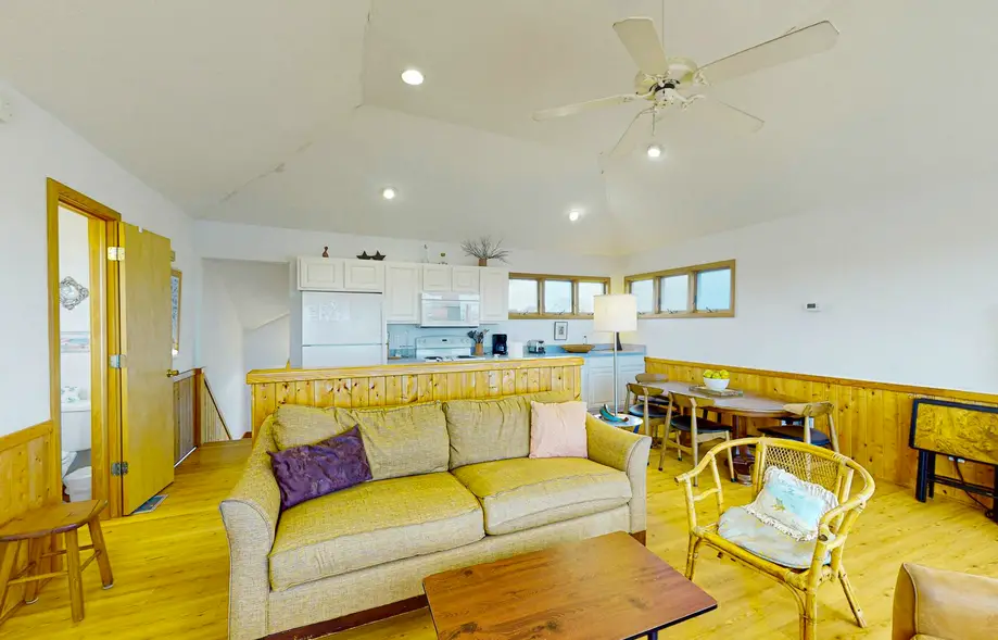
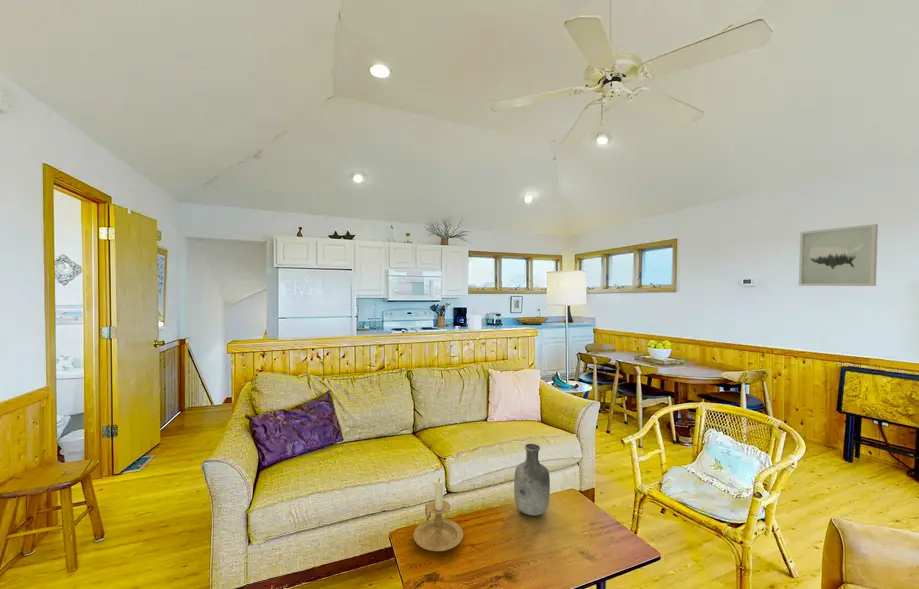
+ wall art [798,223,879,287]
+ vase [513,443,551,517]
+ candle holder [412,478,464,552]
